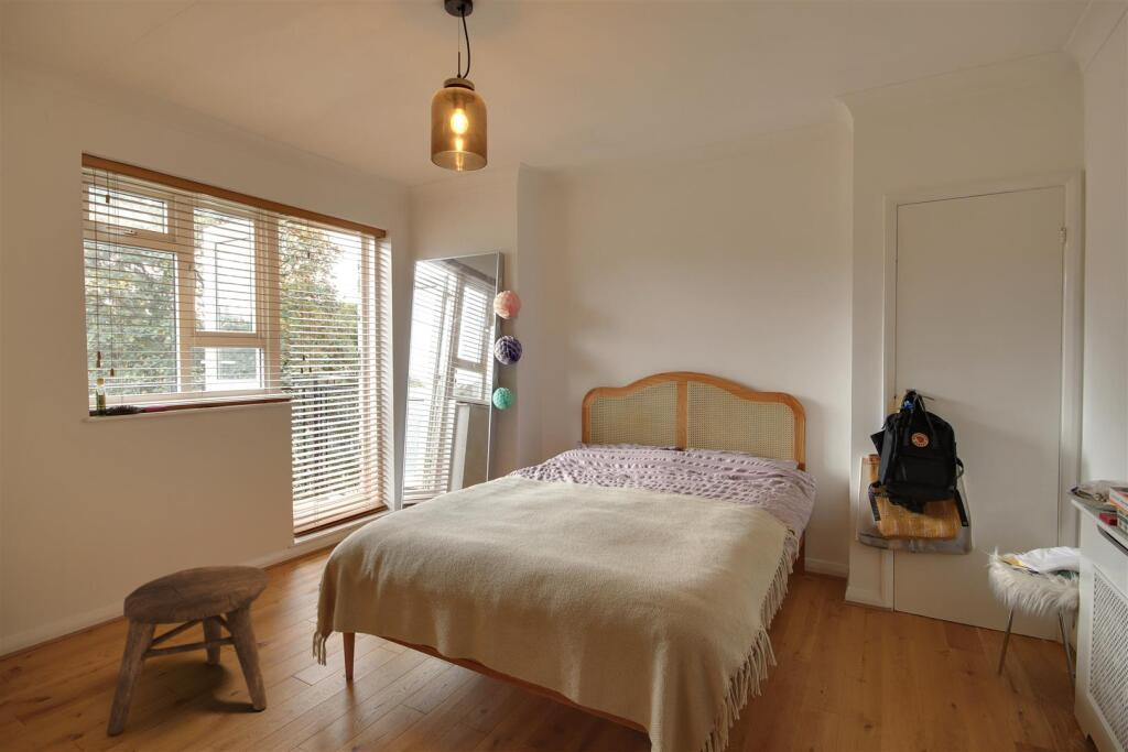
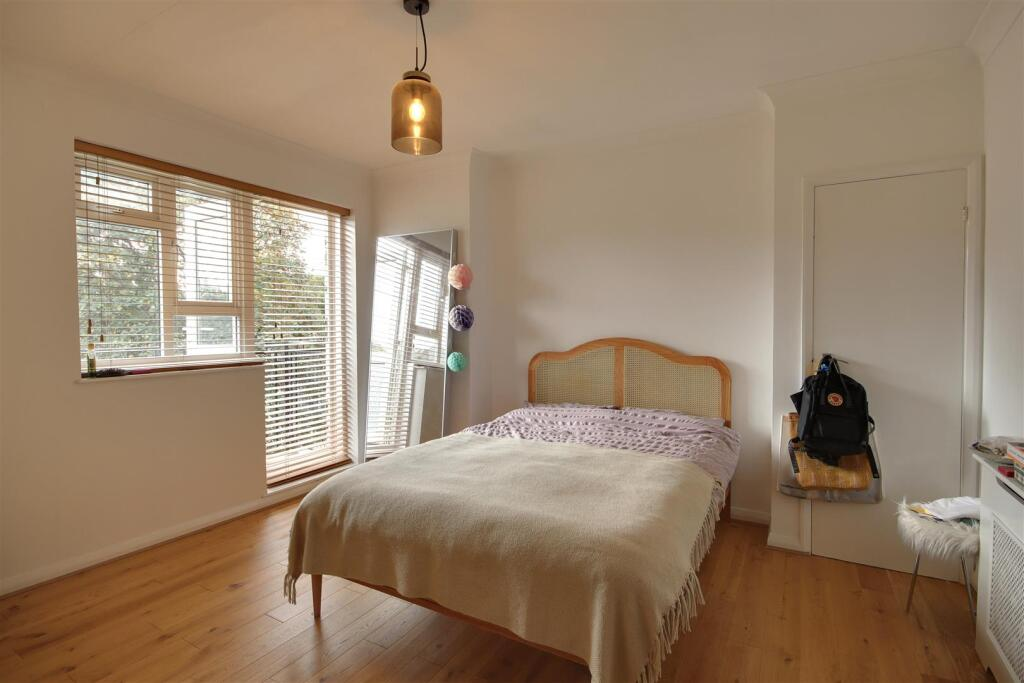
- stool [106,564,269,735]
